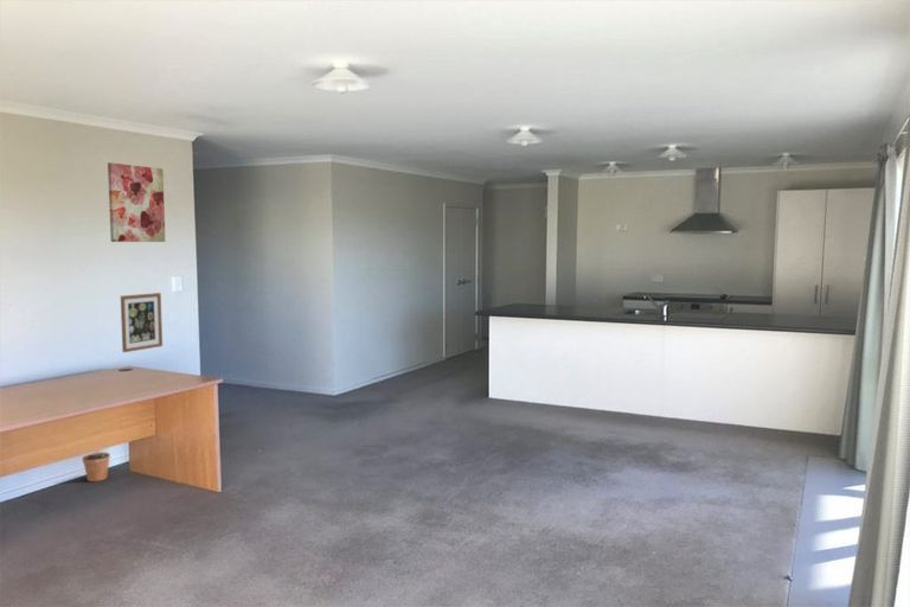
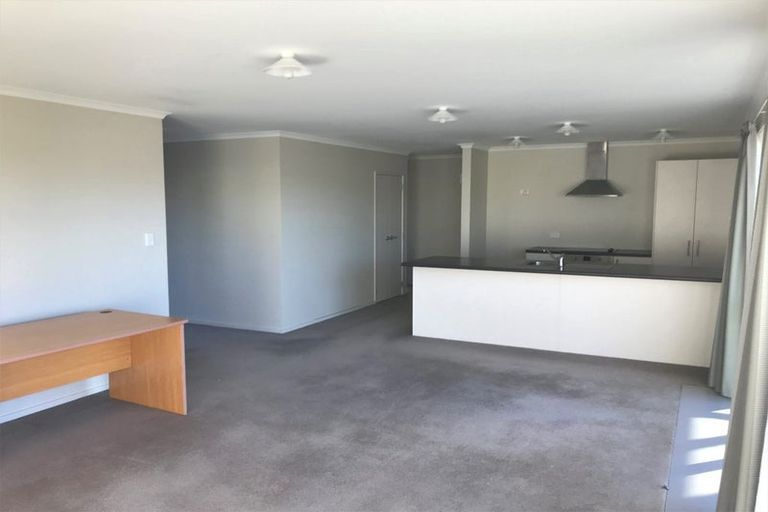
- wall art [120,292,164,353]
- wall art [107,161,166,243]
- potted plant [82,452,111,483]
